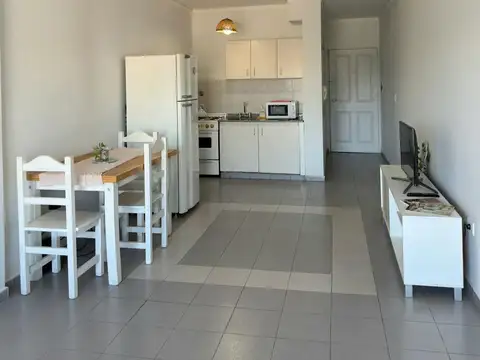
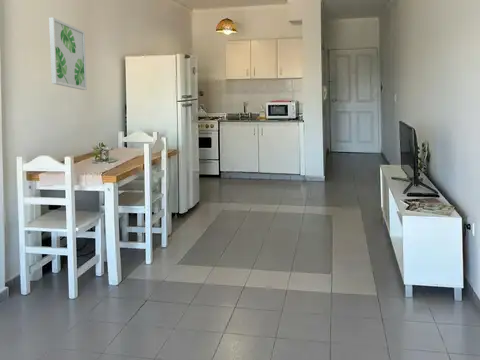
+ wall art [48,17,88,91]
